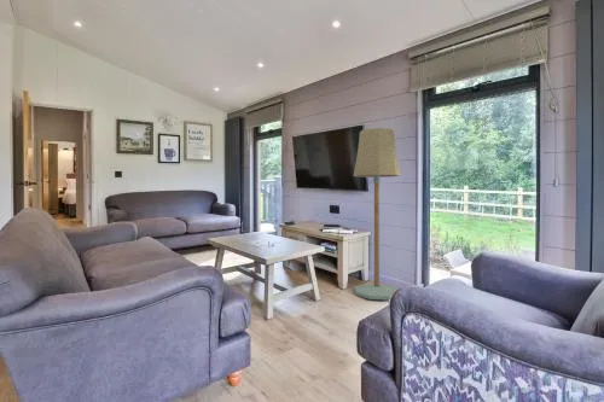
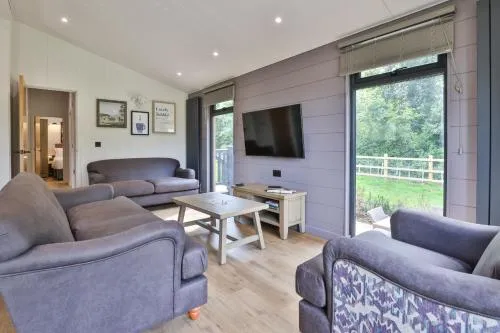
- floor lamp [353,127,402,301]
